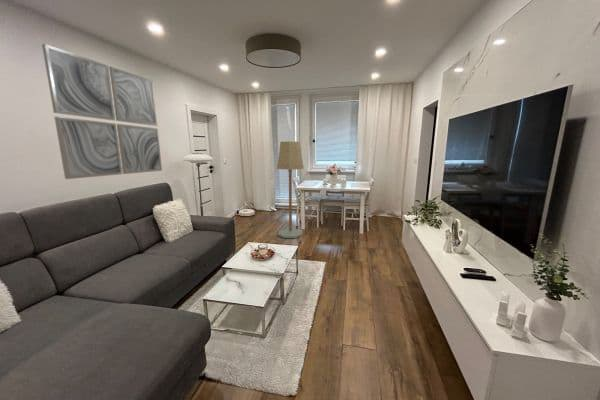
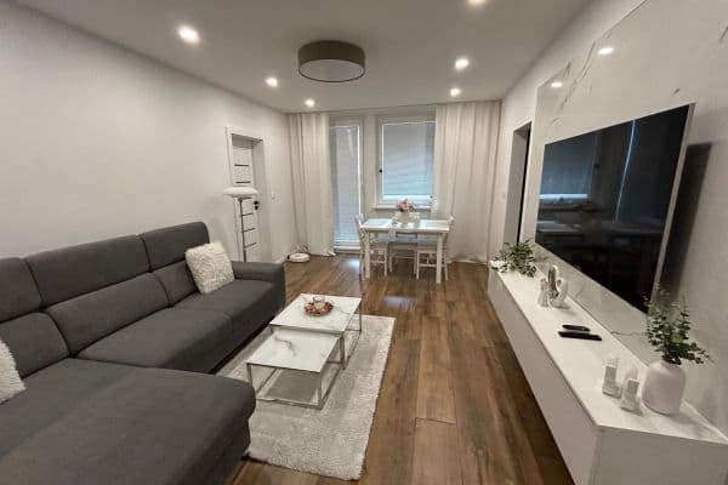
- floor lamp [276,140,305,239]
- wall art [41,43,163,180]
